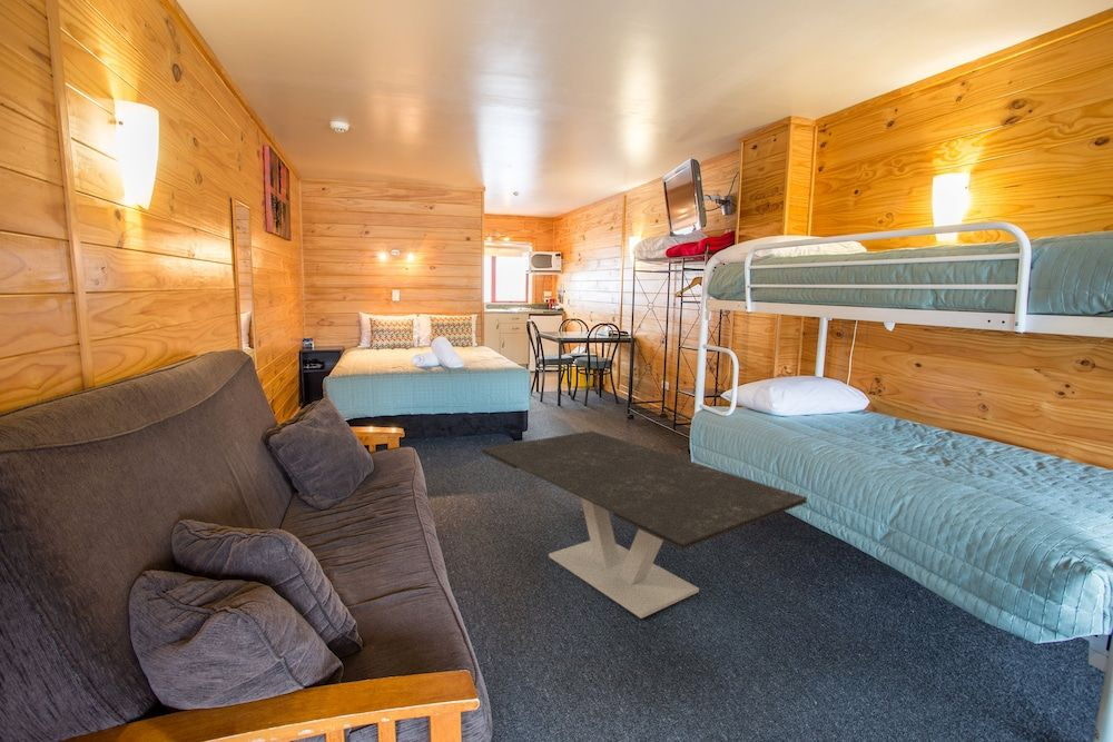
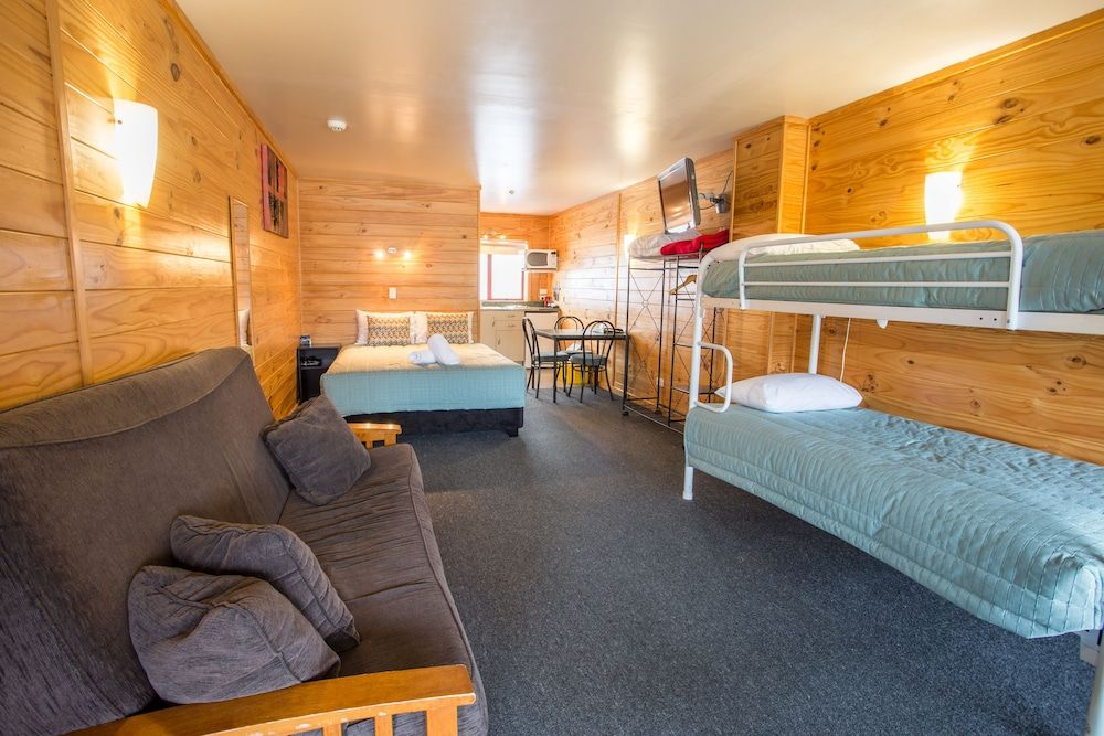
- coffee table [480,429,808,620]
